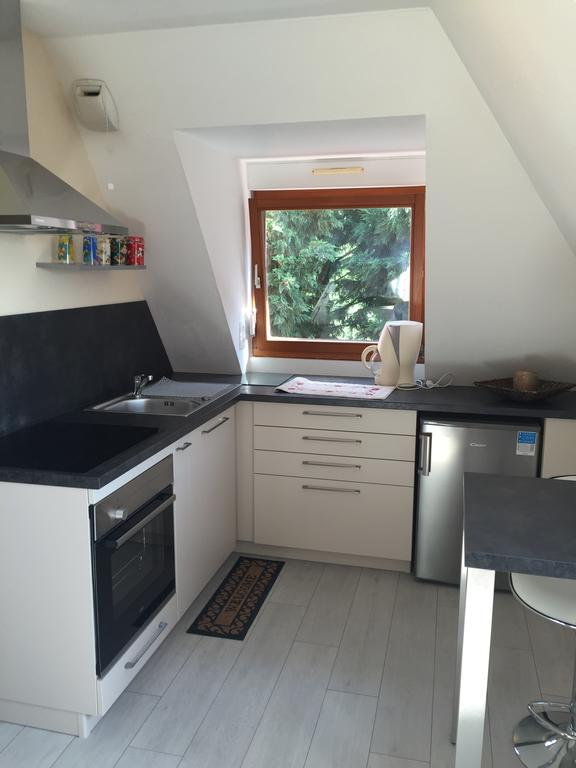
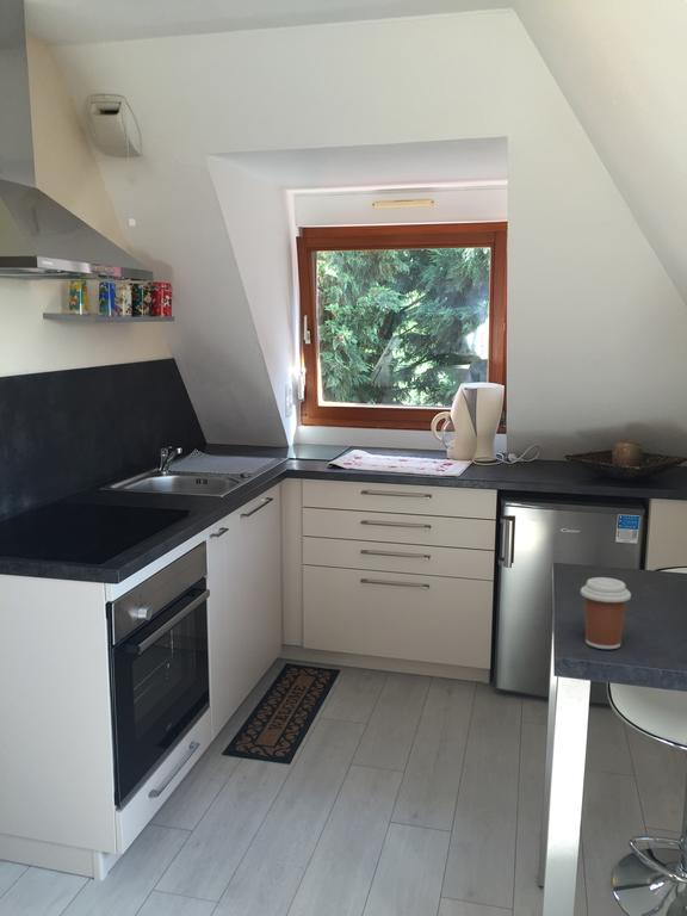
+ coffee cup [580,576,632,650]
